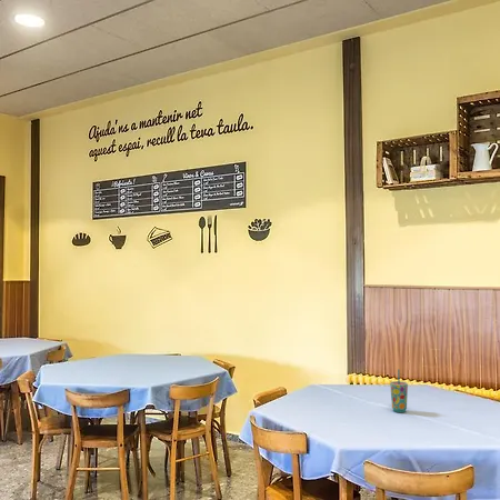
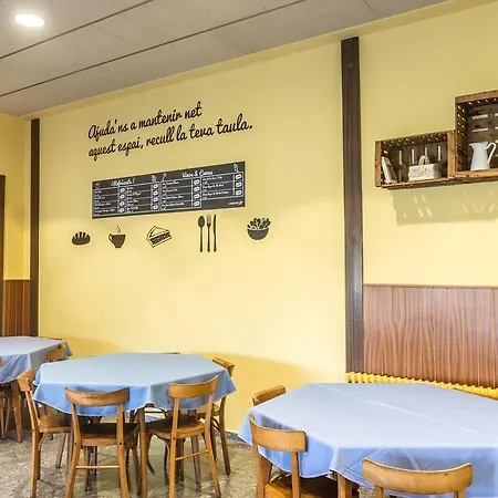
- cup [389,368,409,413]
